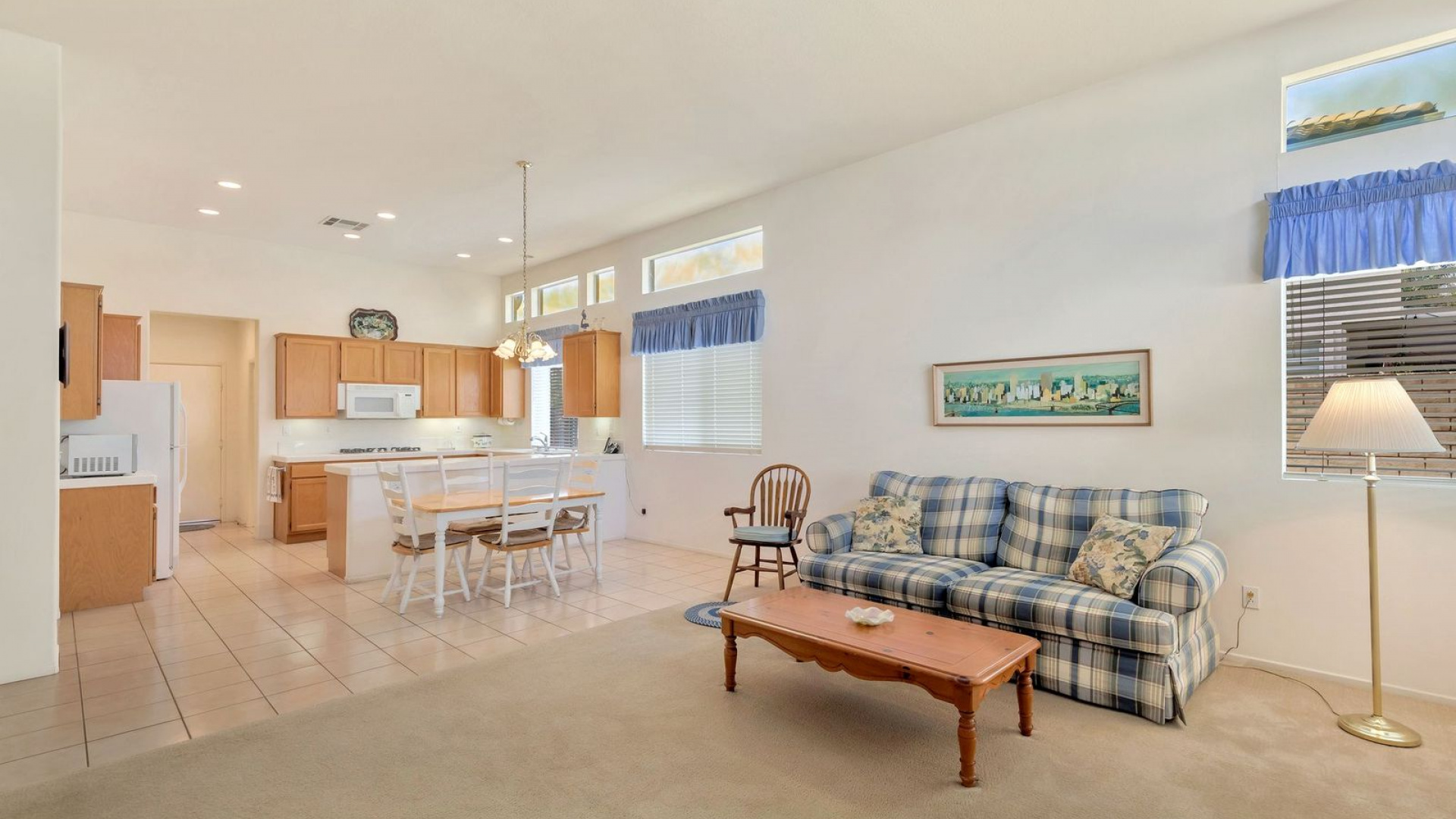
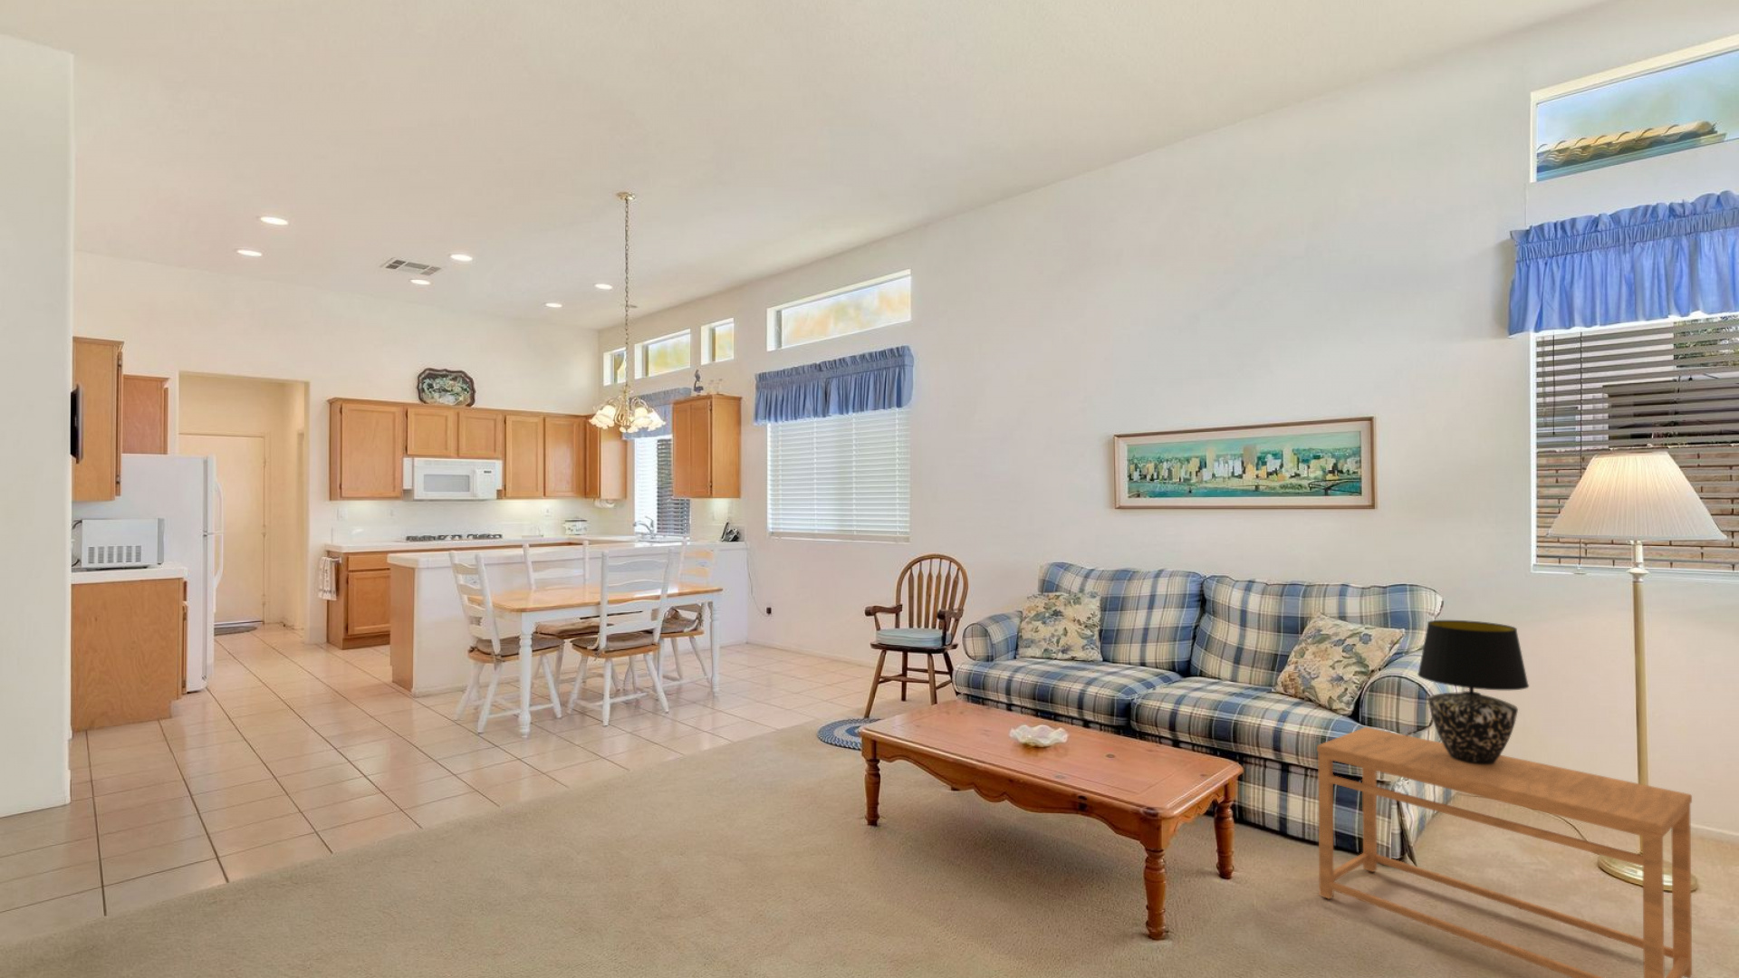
+ table lamp [1417,620,1530,764]
+ side table [1316,726,1692,978]
